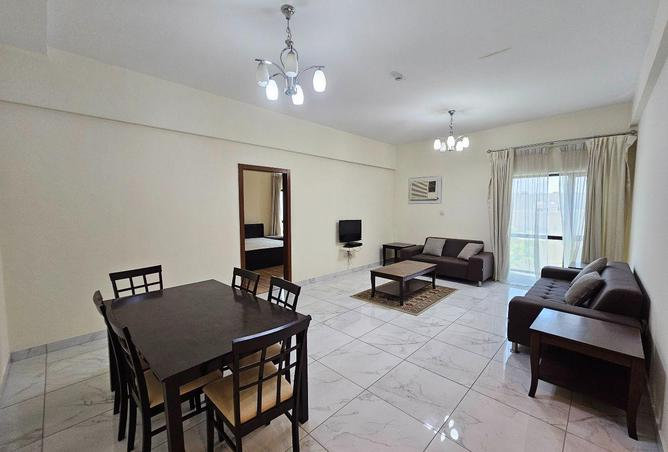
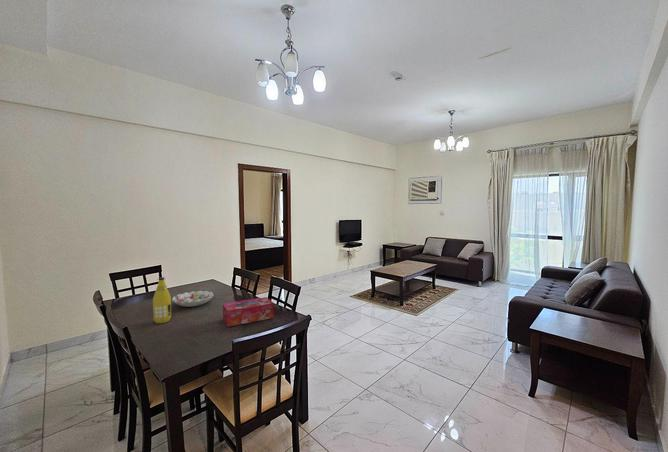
+ decorative bowl [171,290,214,308]
+ bottle [152,276,172,324]
+ tissue box [222,296,275,328]
